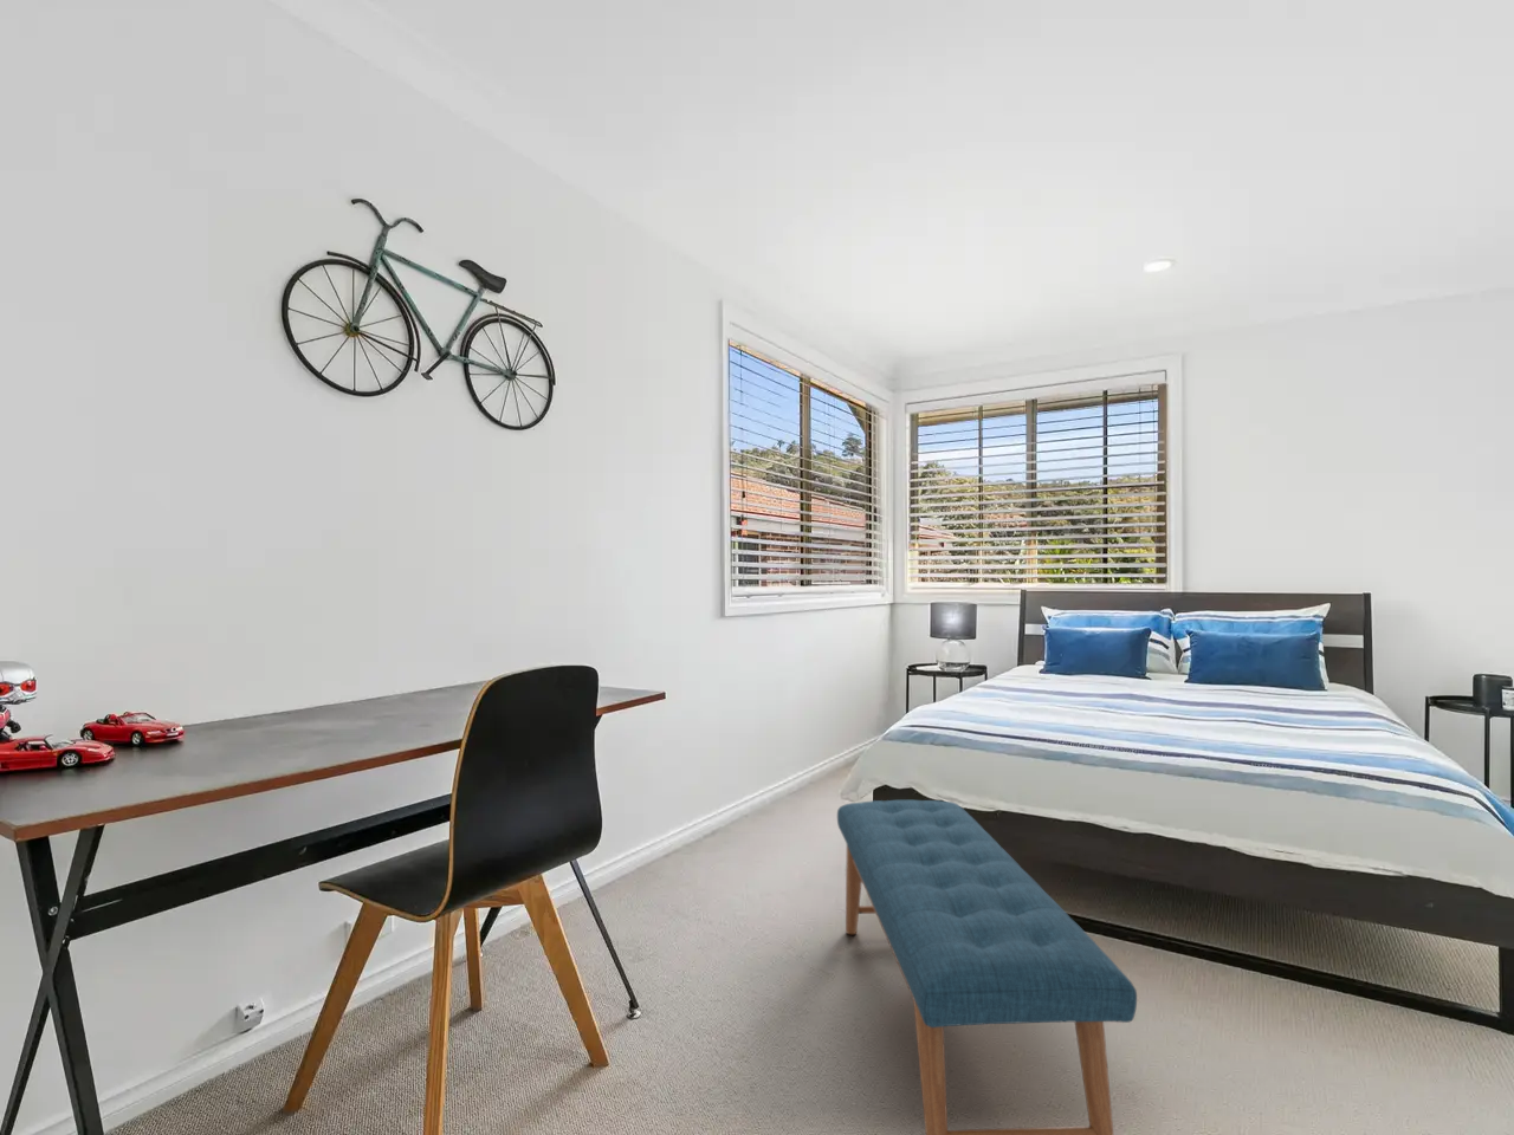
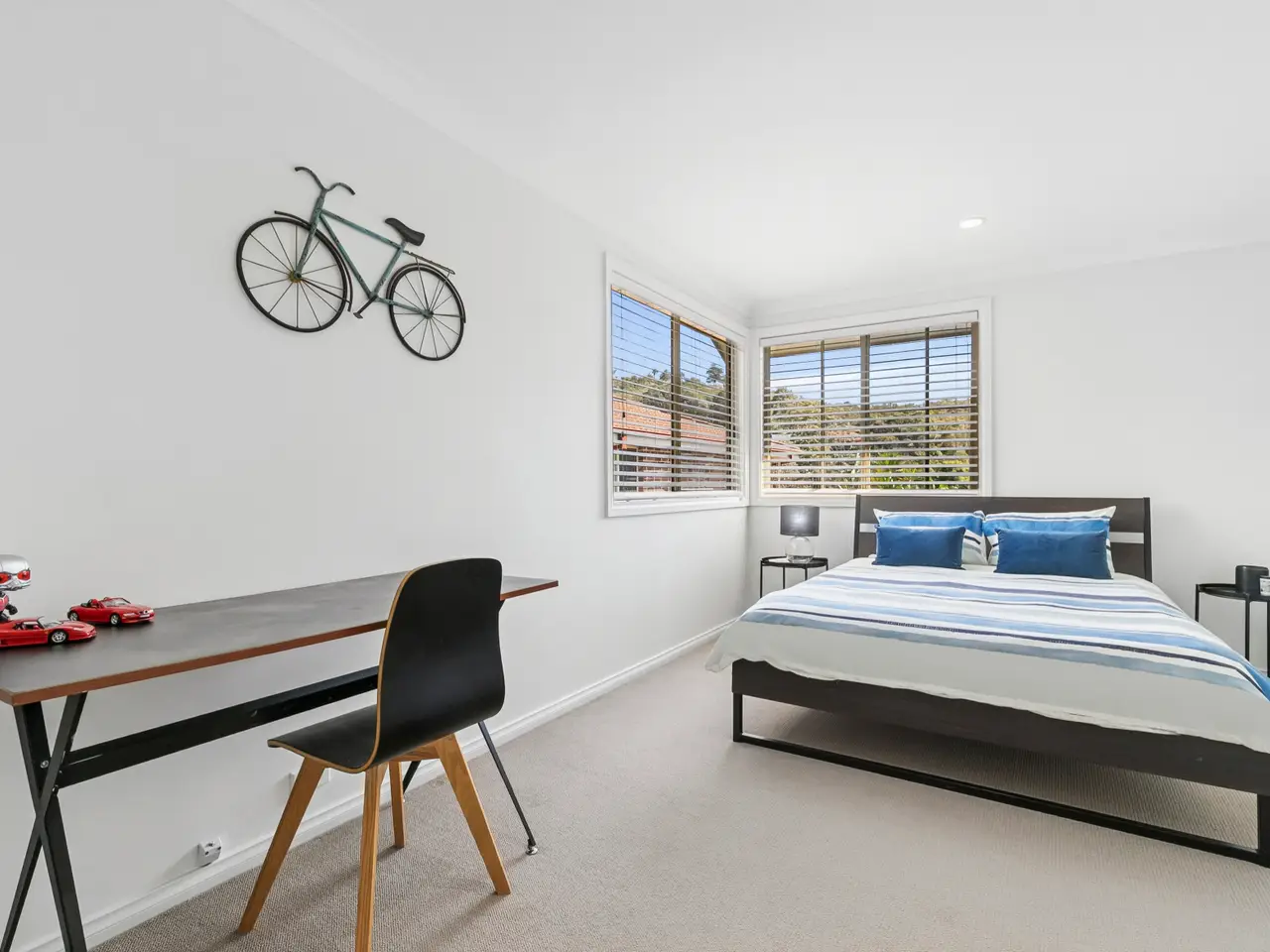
- bench [836,799,1137,1135]
